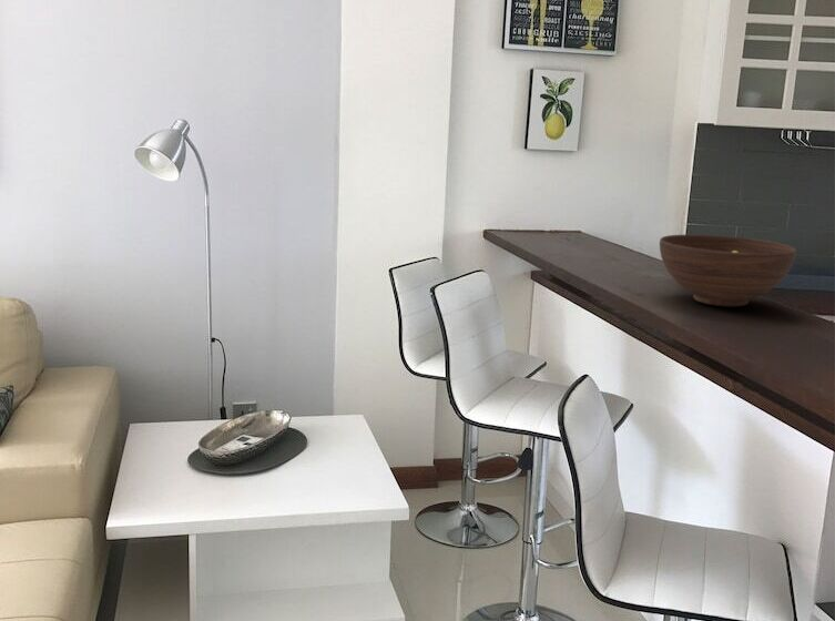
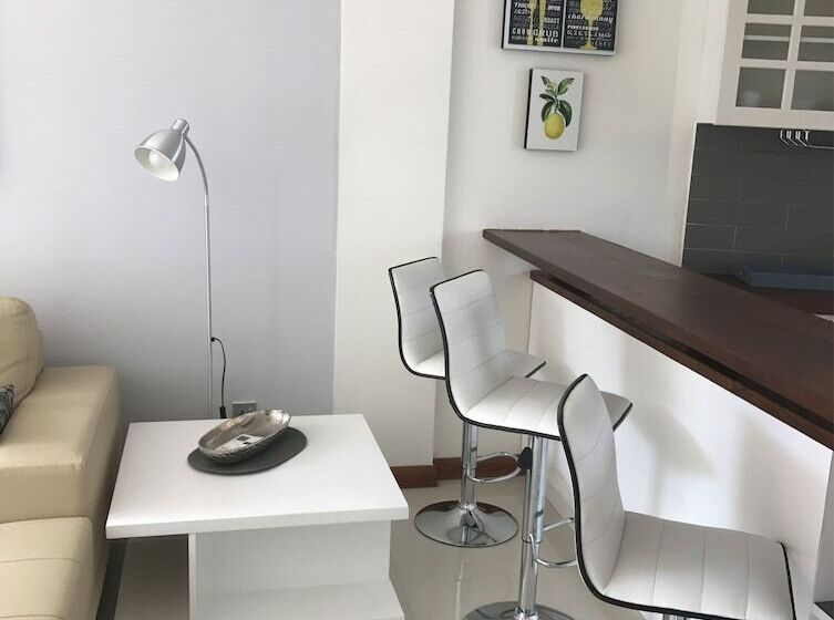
- fruit bowl [659,234,797,308]
